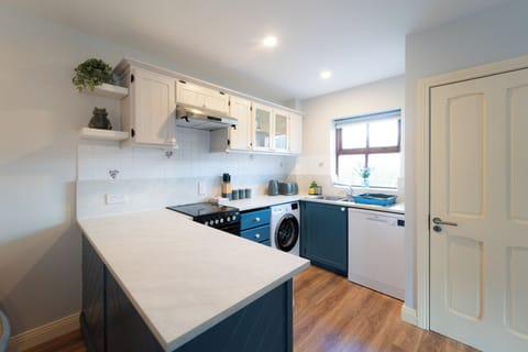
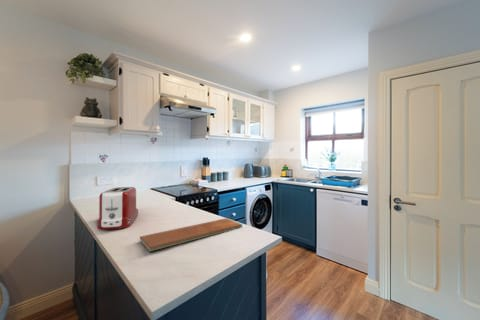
+ toaster [95,186,139,231]
+ chopping board [139,217,243,252]
